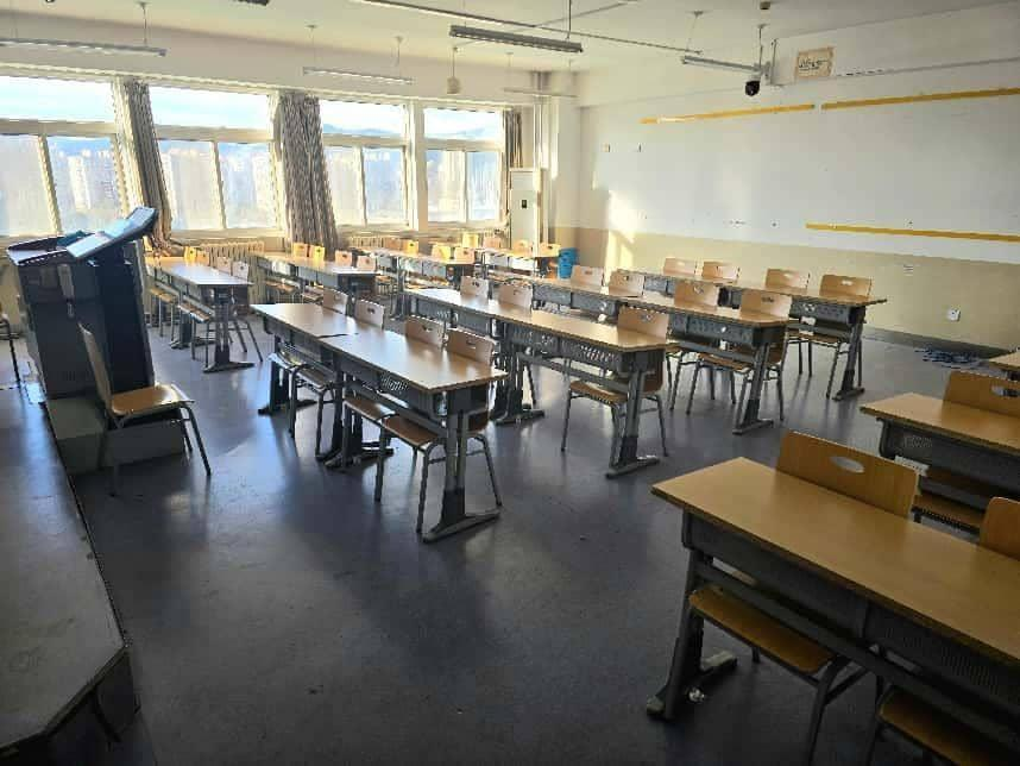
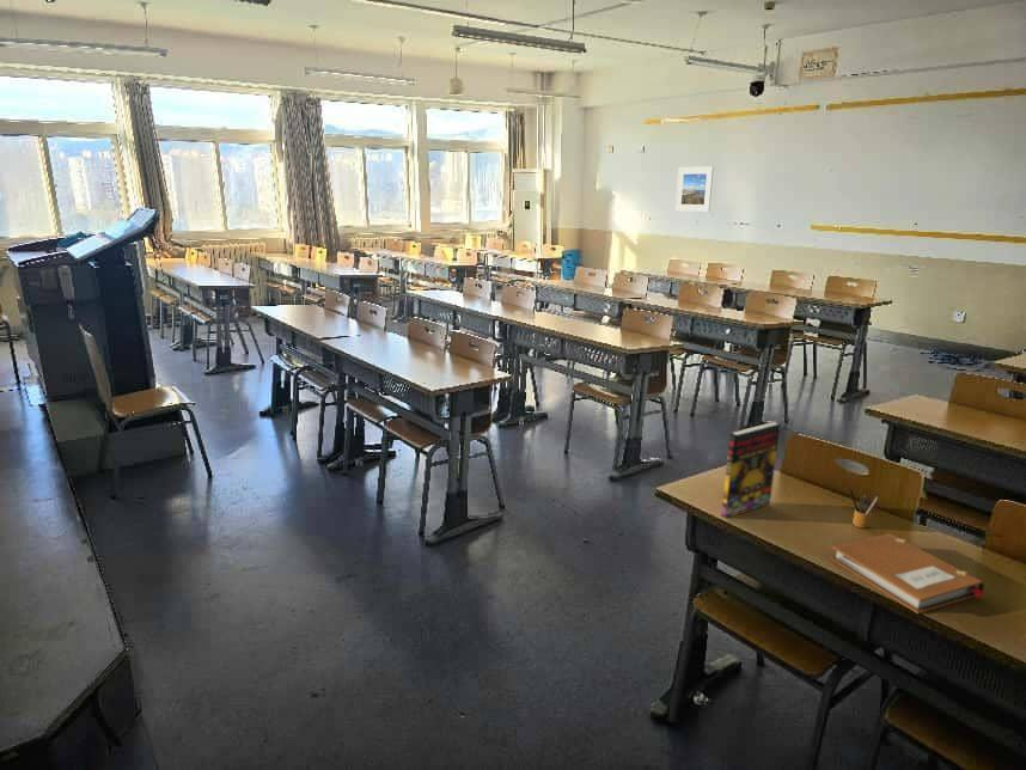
+ book [720,421,782,519]
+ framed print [674,165,715,213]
+ notebook [830,532,985,615]
+ pencil box [849,487,879,528]
